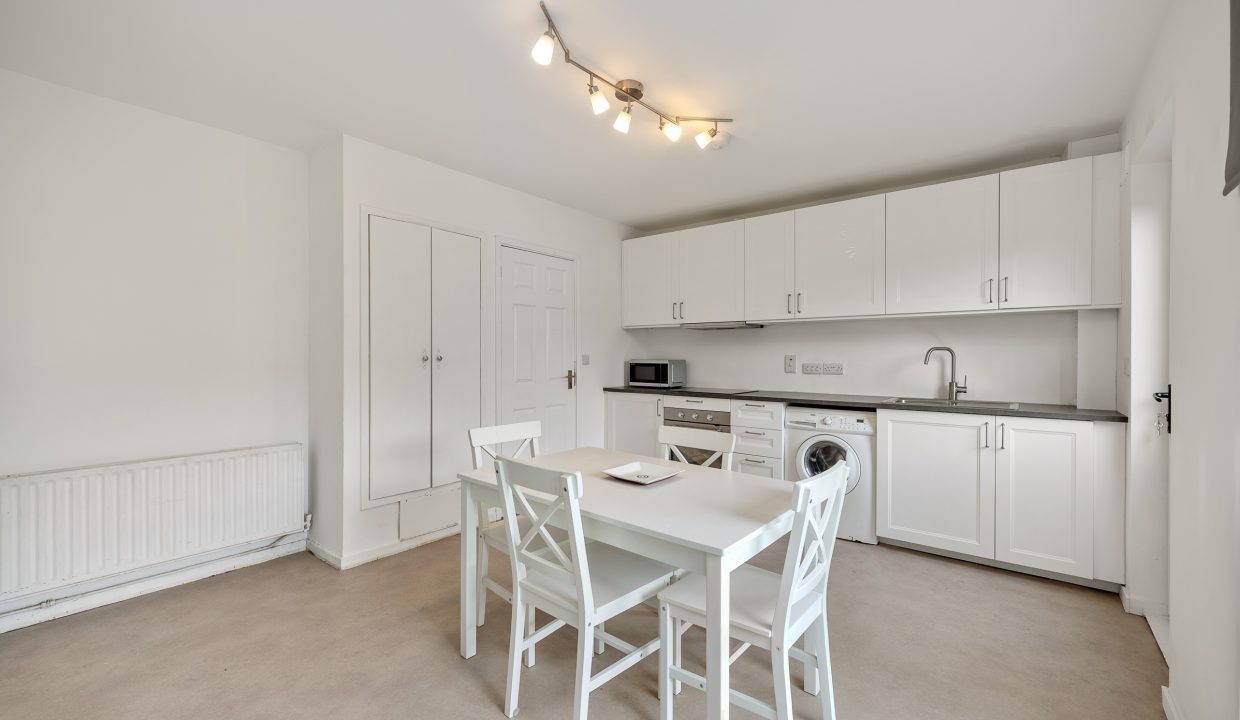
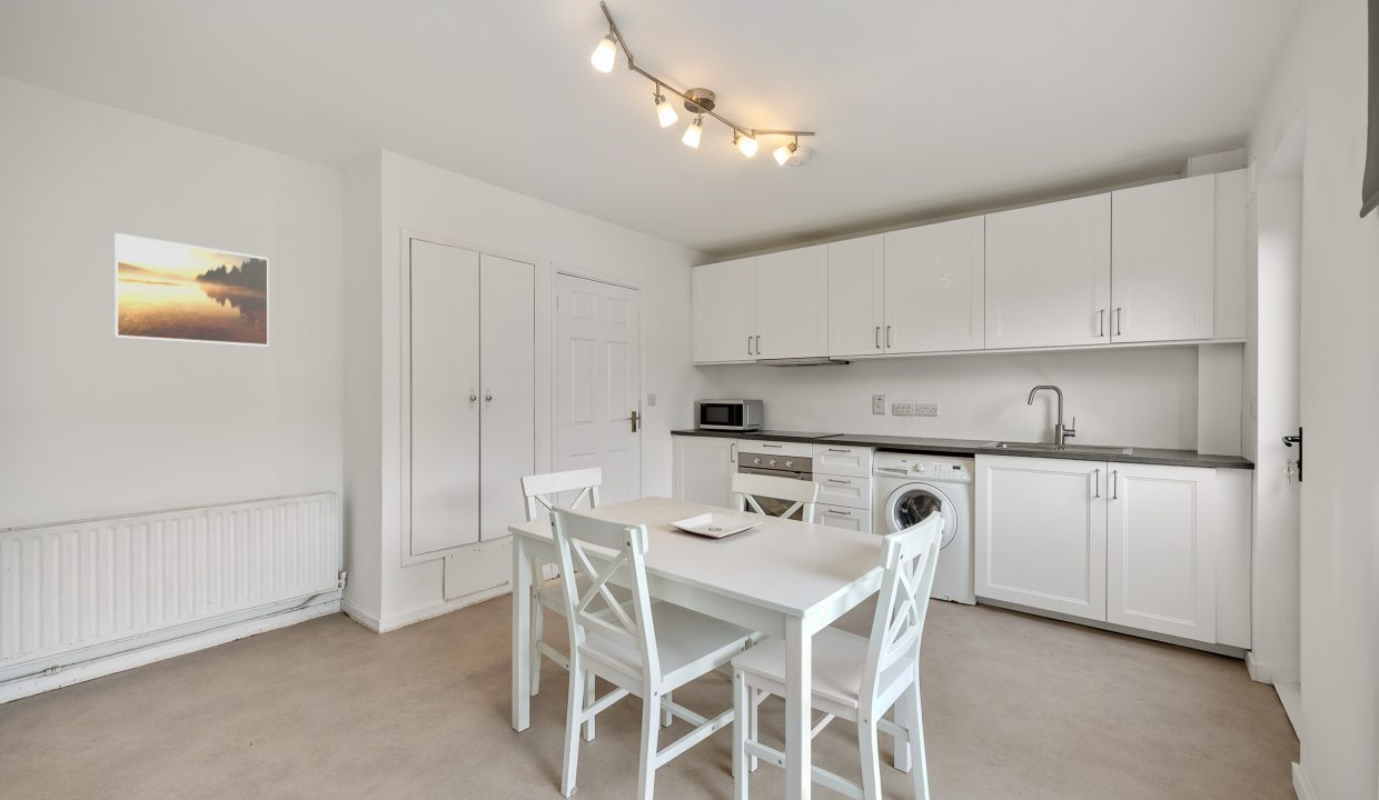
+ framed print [113,232,270,348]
